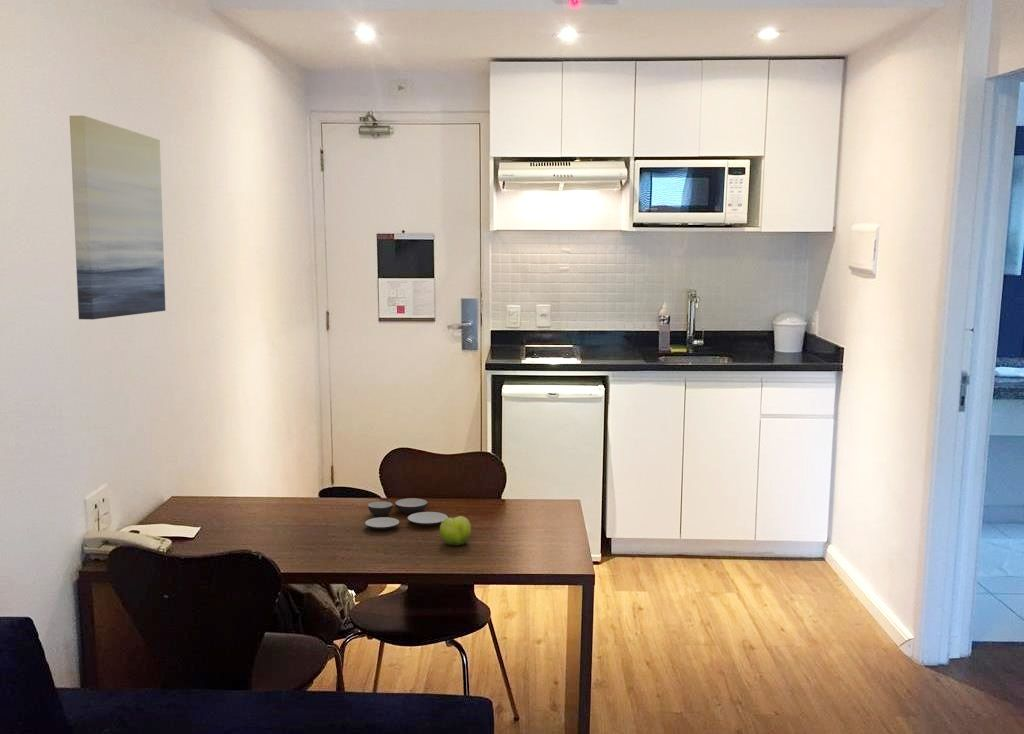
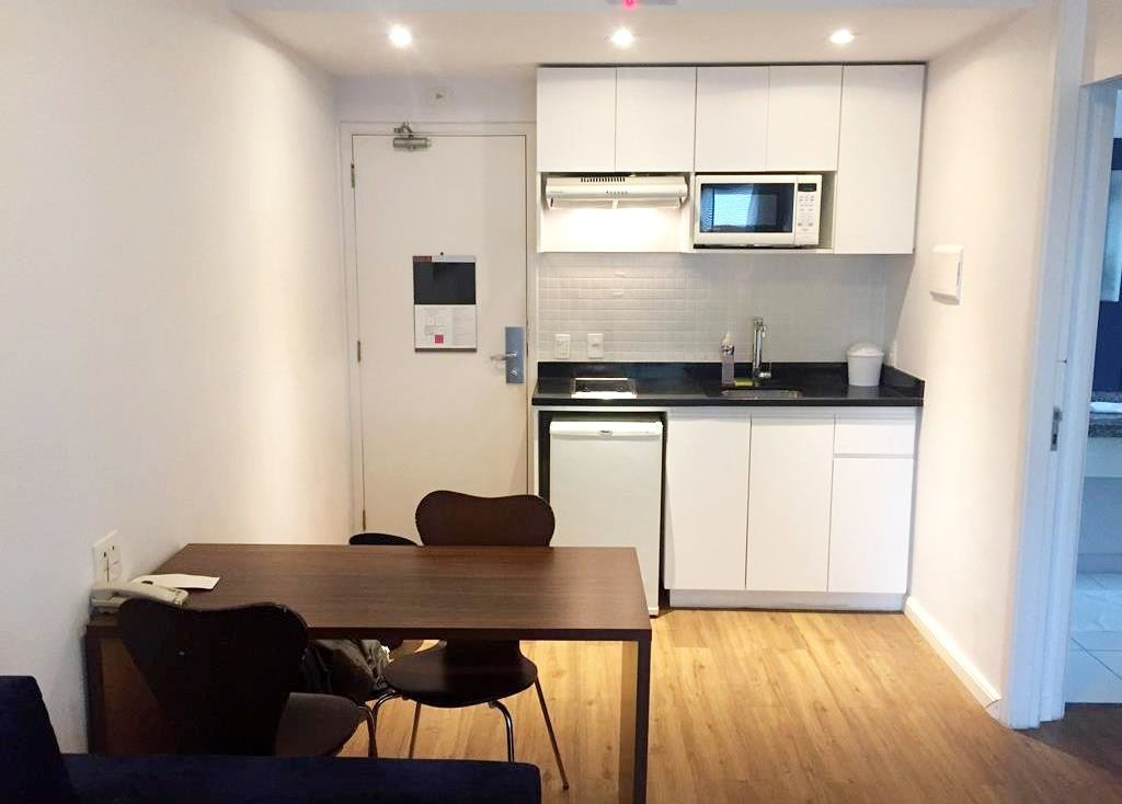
- fruit [439,514,472,547]
- bowl set [364,497,449,530]
- wall art [69,115,167,321]
